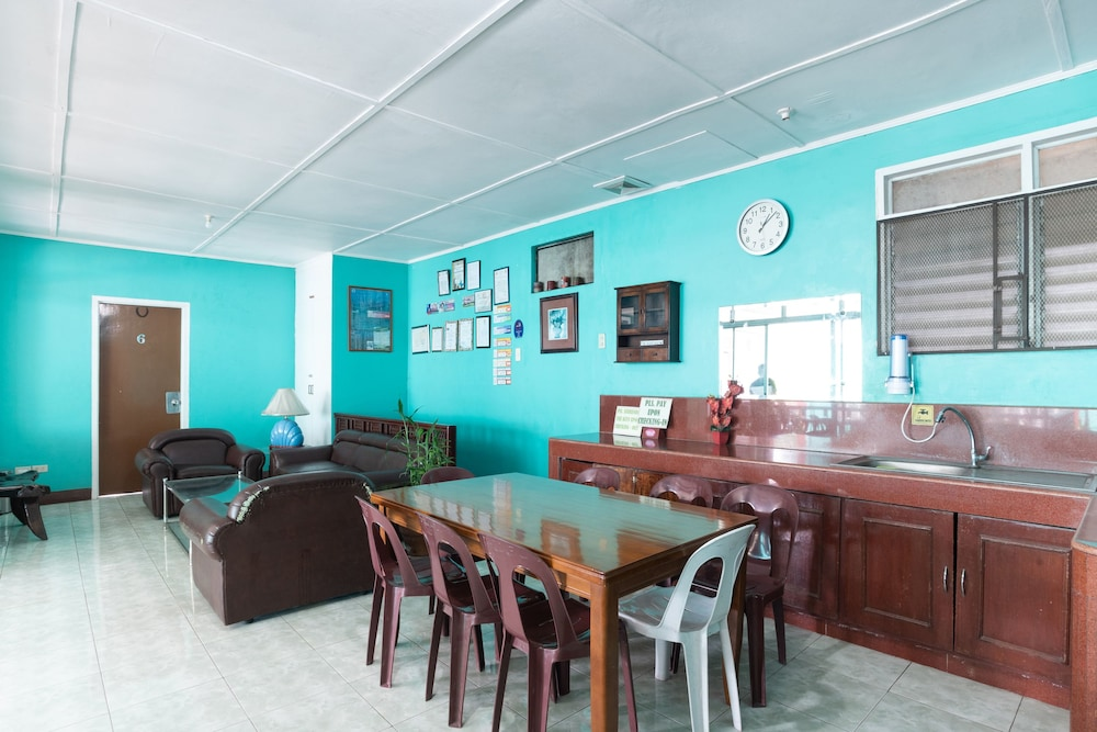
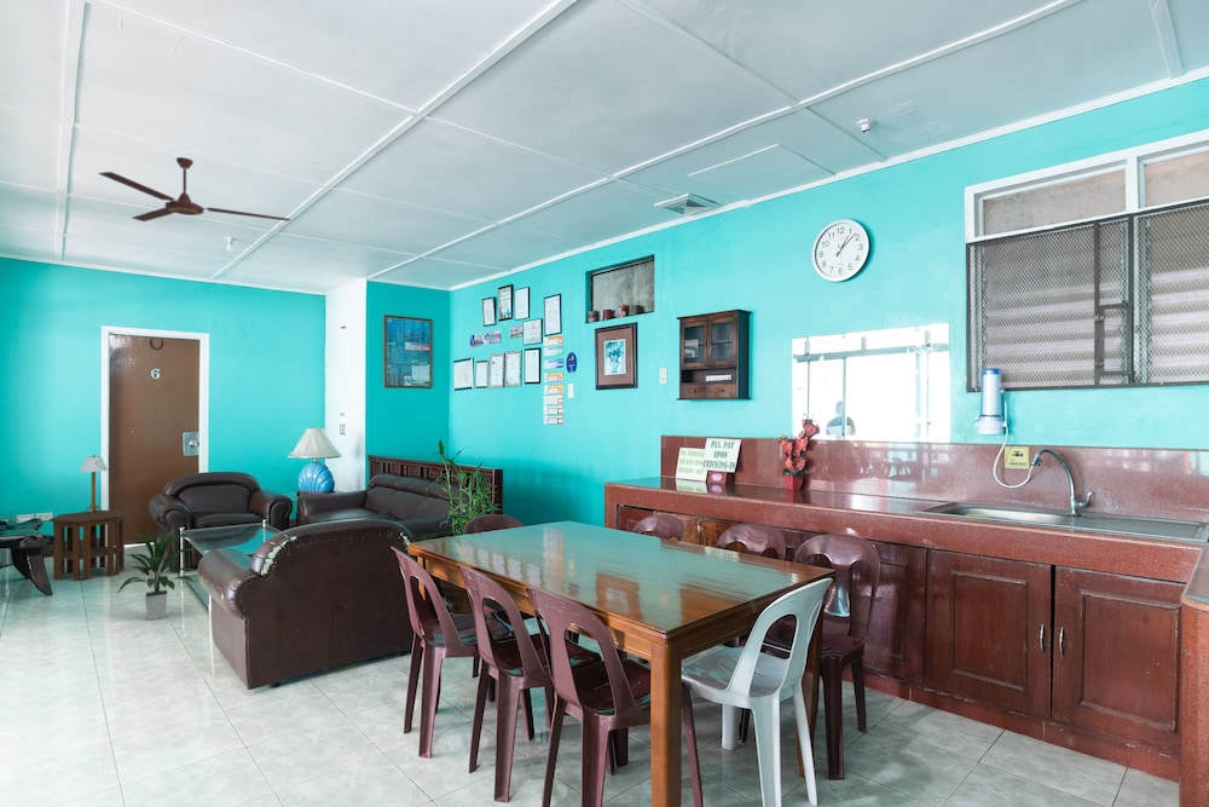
+ ceiling fan [97,156,291,223]
+ table lamp [77,454,109,513]
+ side table [48,509,129,582]
+ indoor plant [116,529,198,621]
